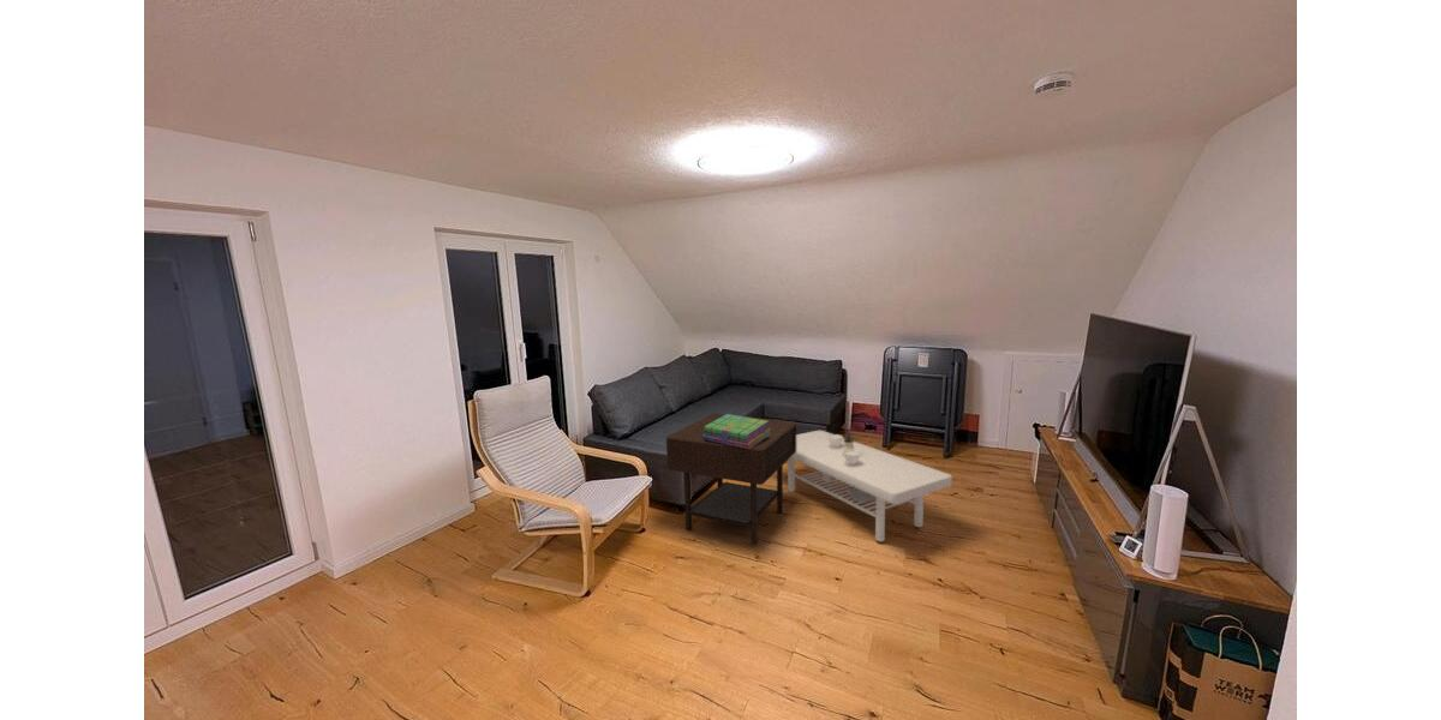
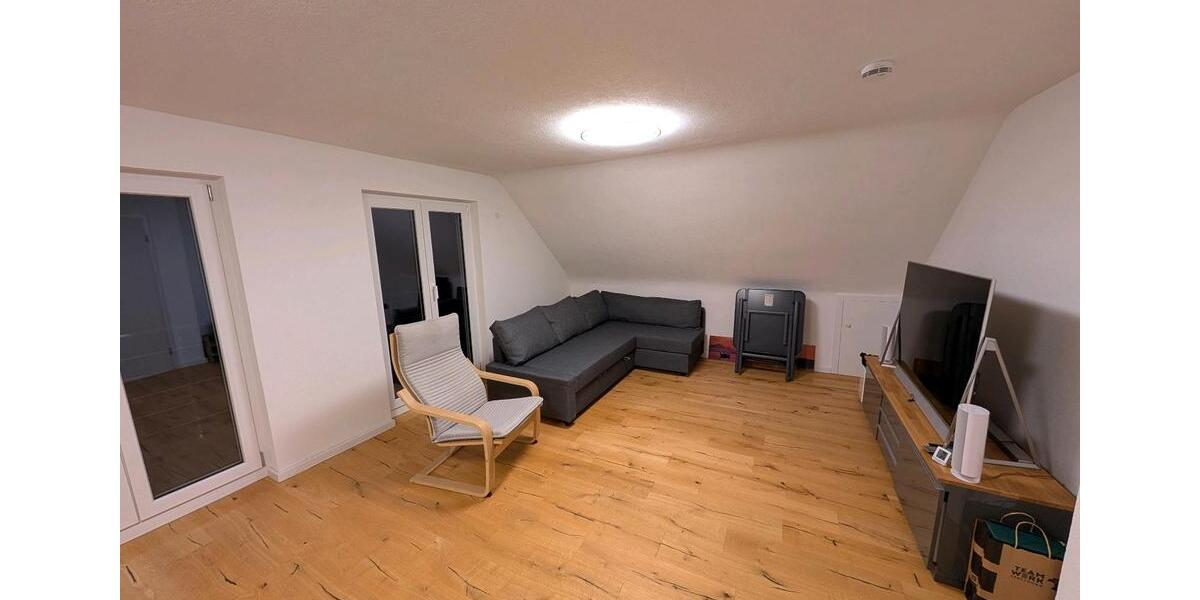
- coffee table [787,425,953,542]
- stack of books [702,413,771,449]
- side table [665,413,797,546]
